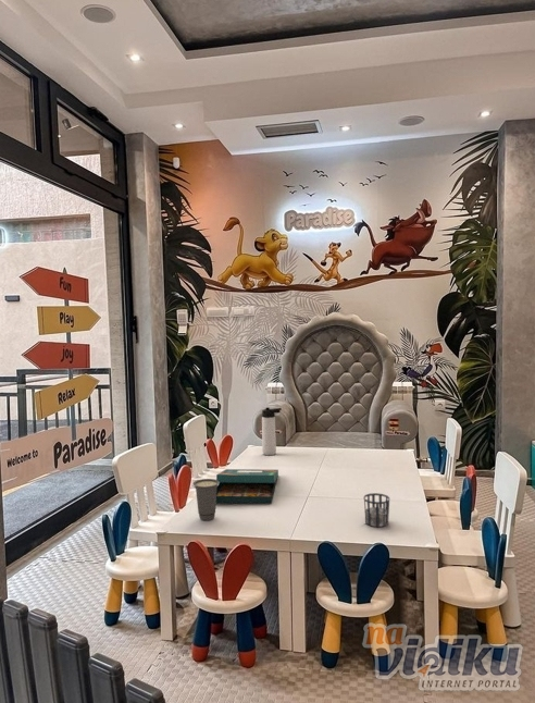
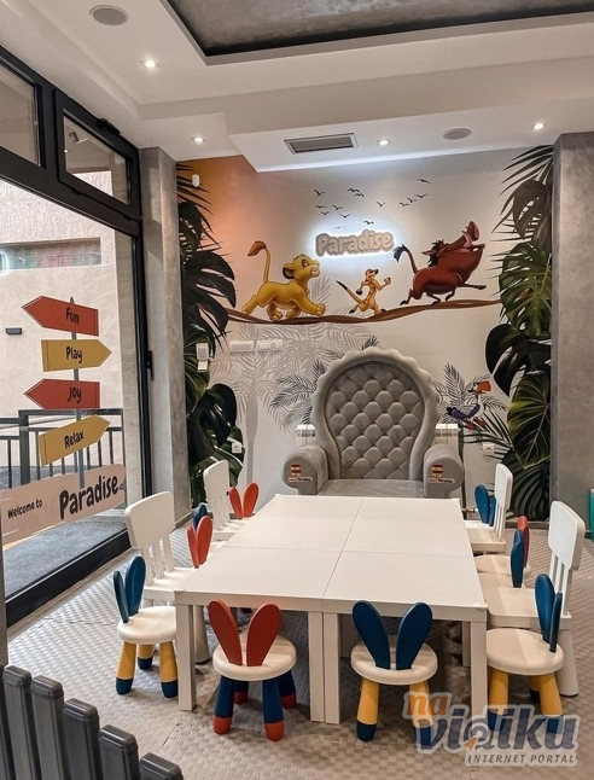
- thermos bottle [261,407,283,456]
- cup [363,492,390,528]
- cup [192,478,220,521]
- board game [215,468,279,505]
